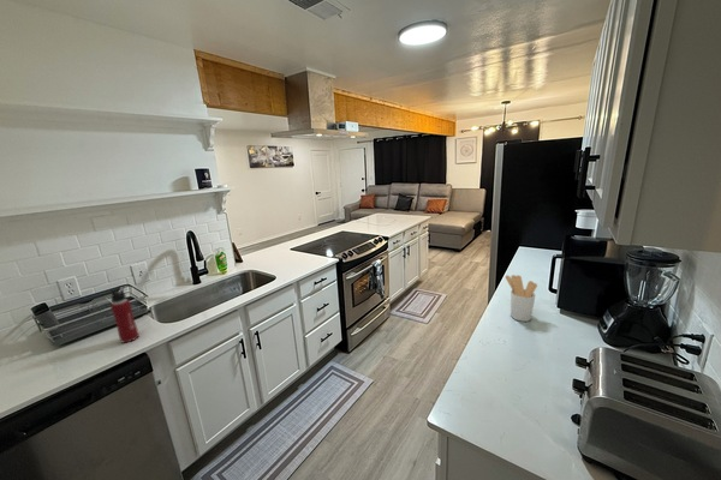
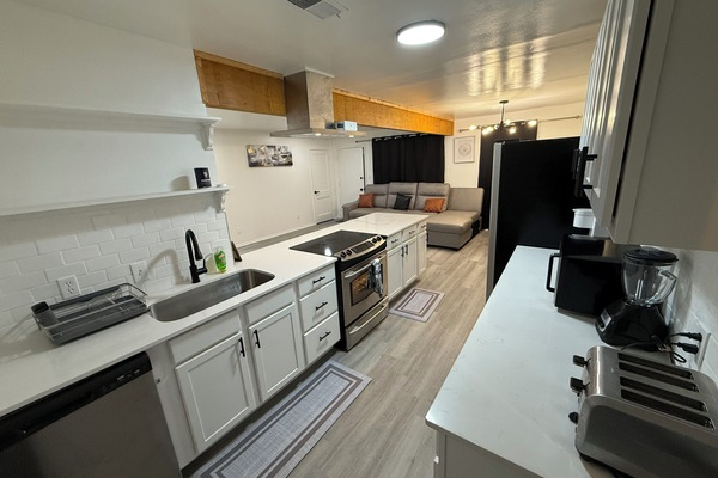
- utensil holder [505,274,538,323]
- water bottle [109,284,141,344]
